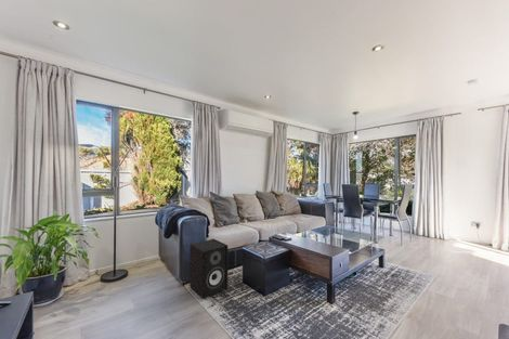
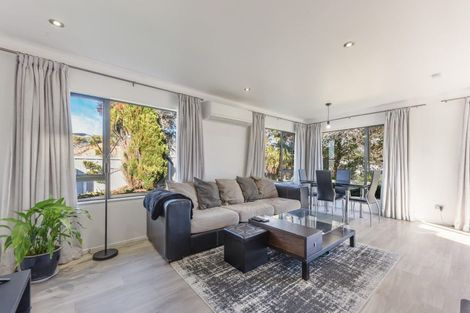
- speaker [188,237,229,300]
